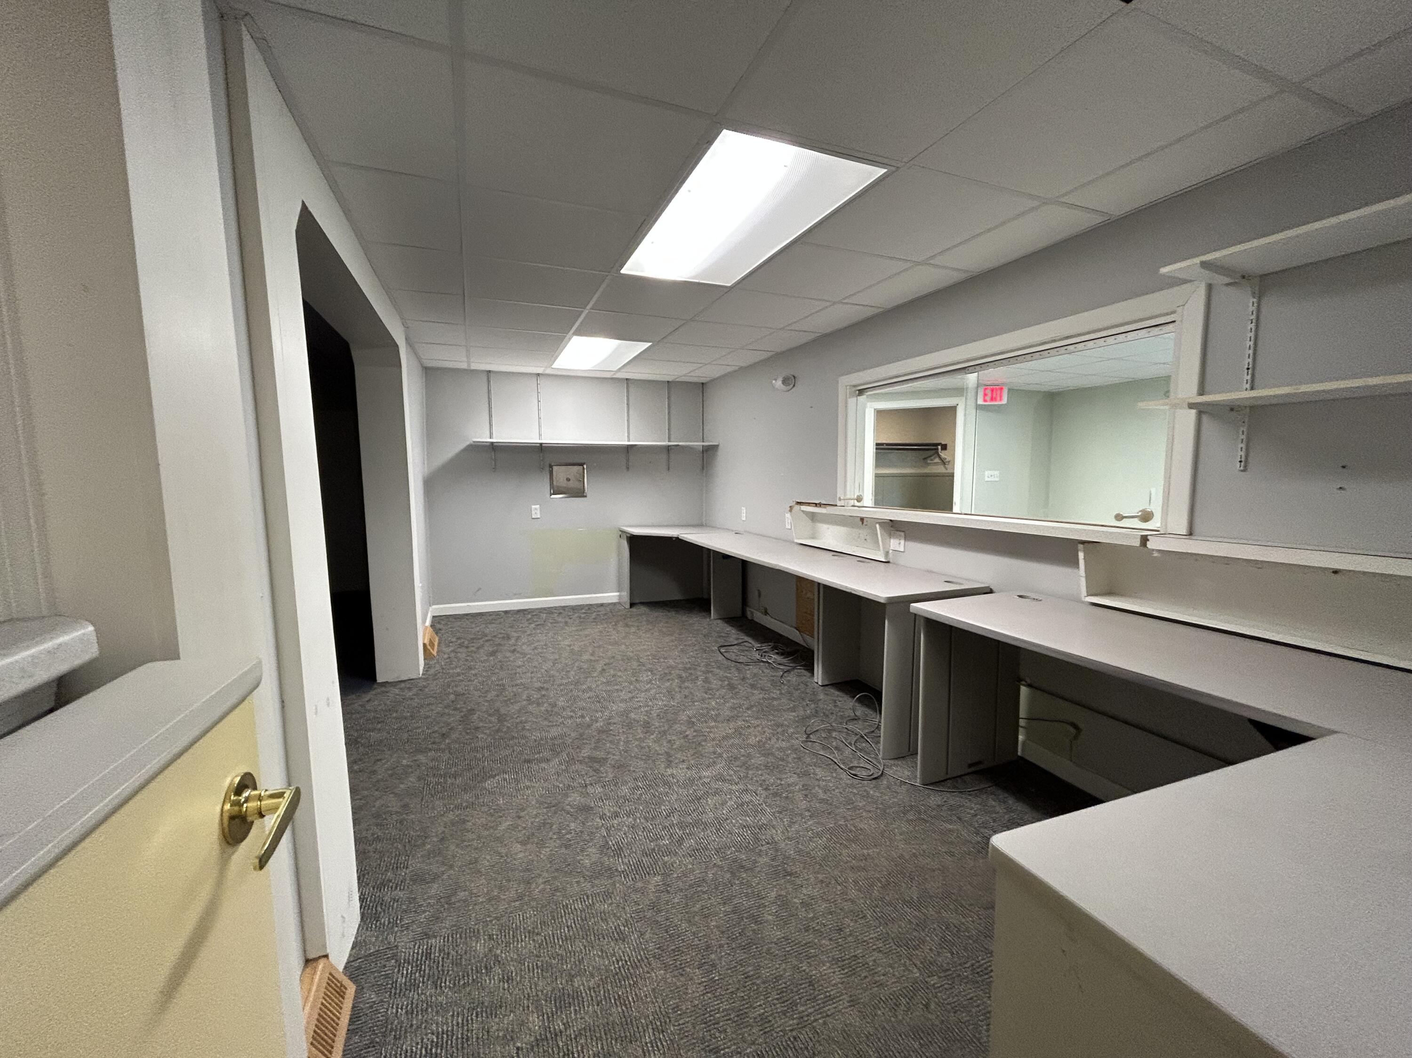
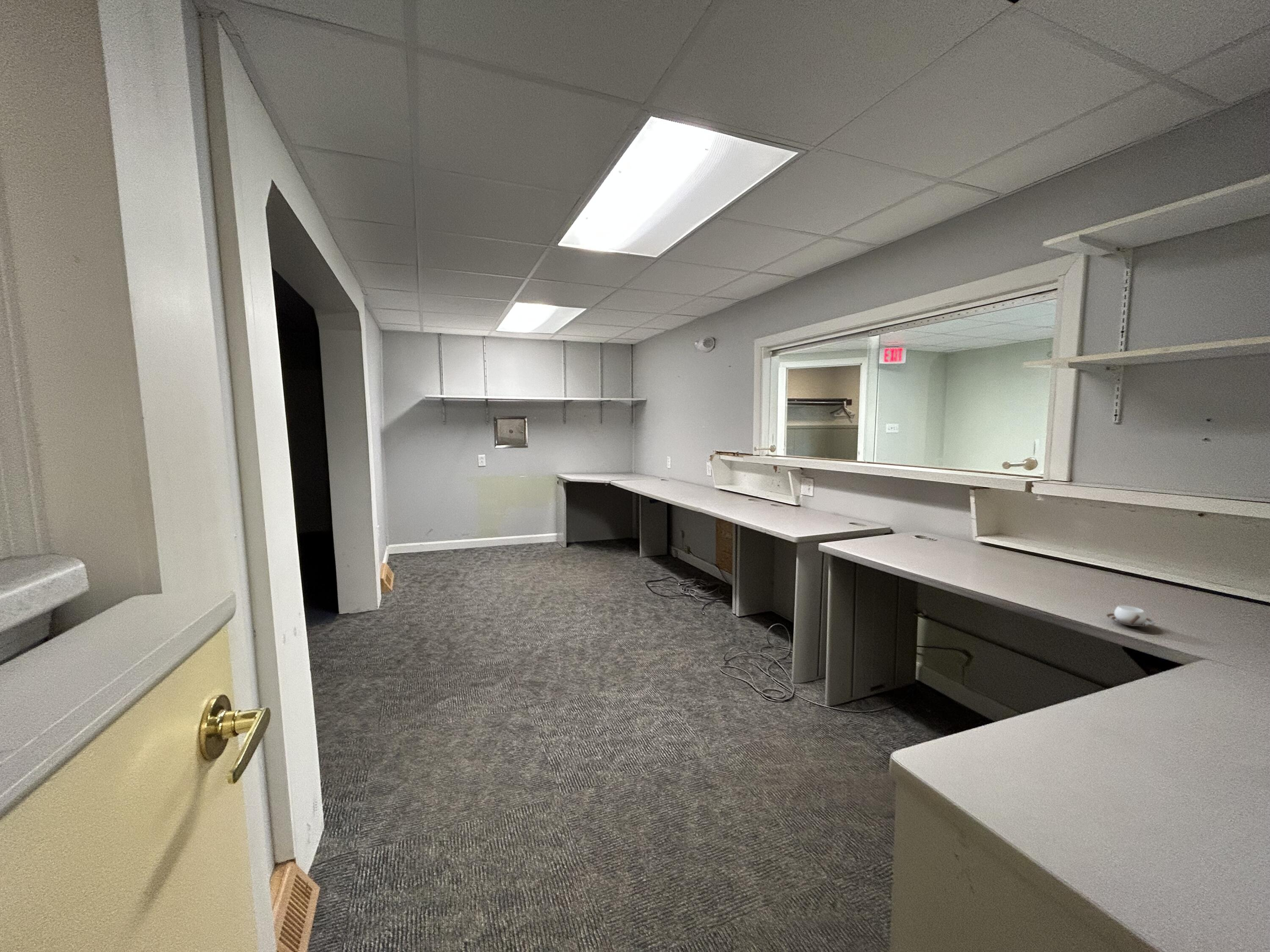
+ cup [1106,605,1155,627]
